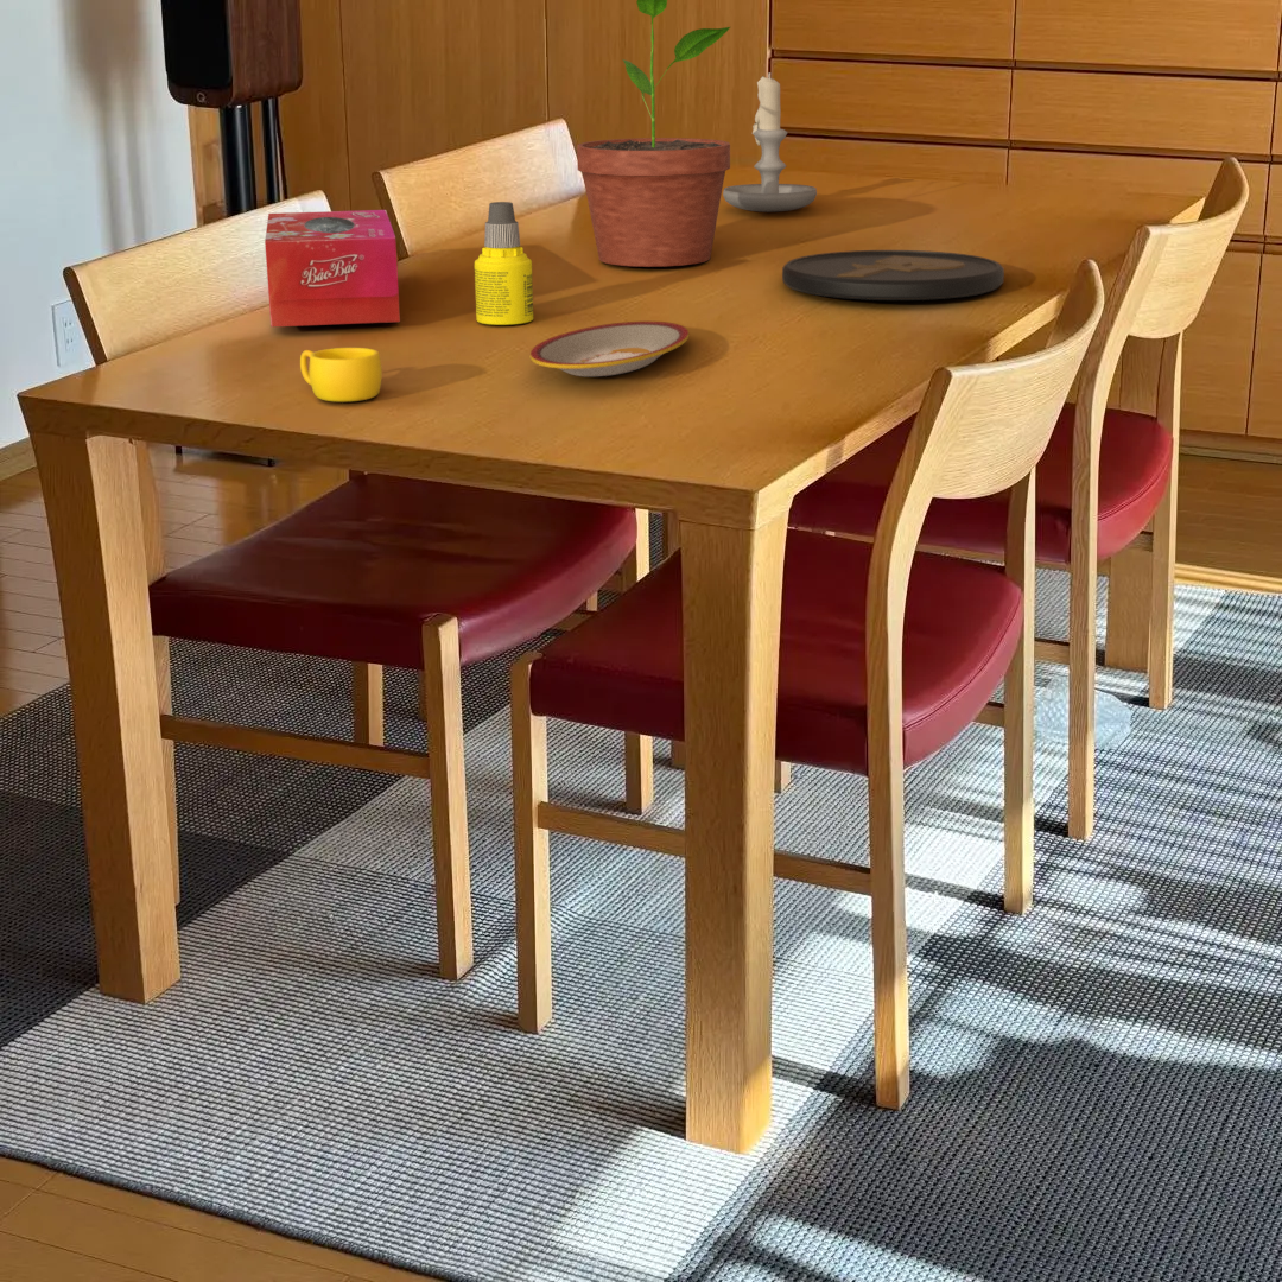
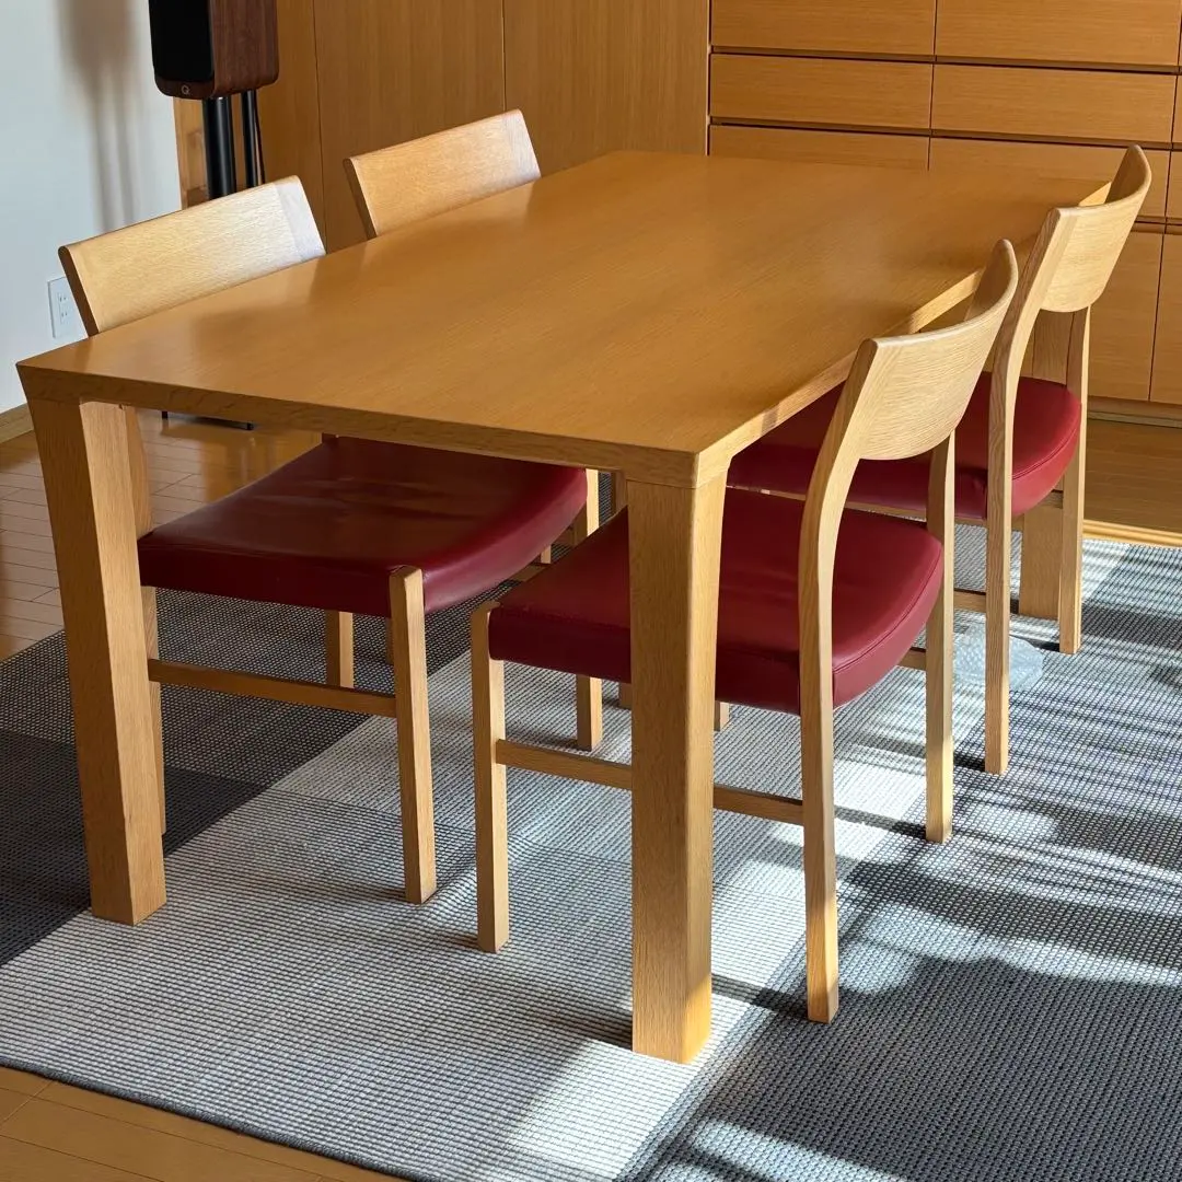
- candle [722,71,818,212]
- bottle [474,201,534,326]
- tissue box [264,209,401,328]
- plate [529,320,690,377]
- cup [299,347,383,404]
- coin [781,249,1005,302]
- potted plant [576,0,731,268]
